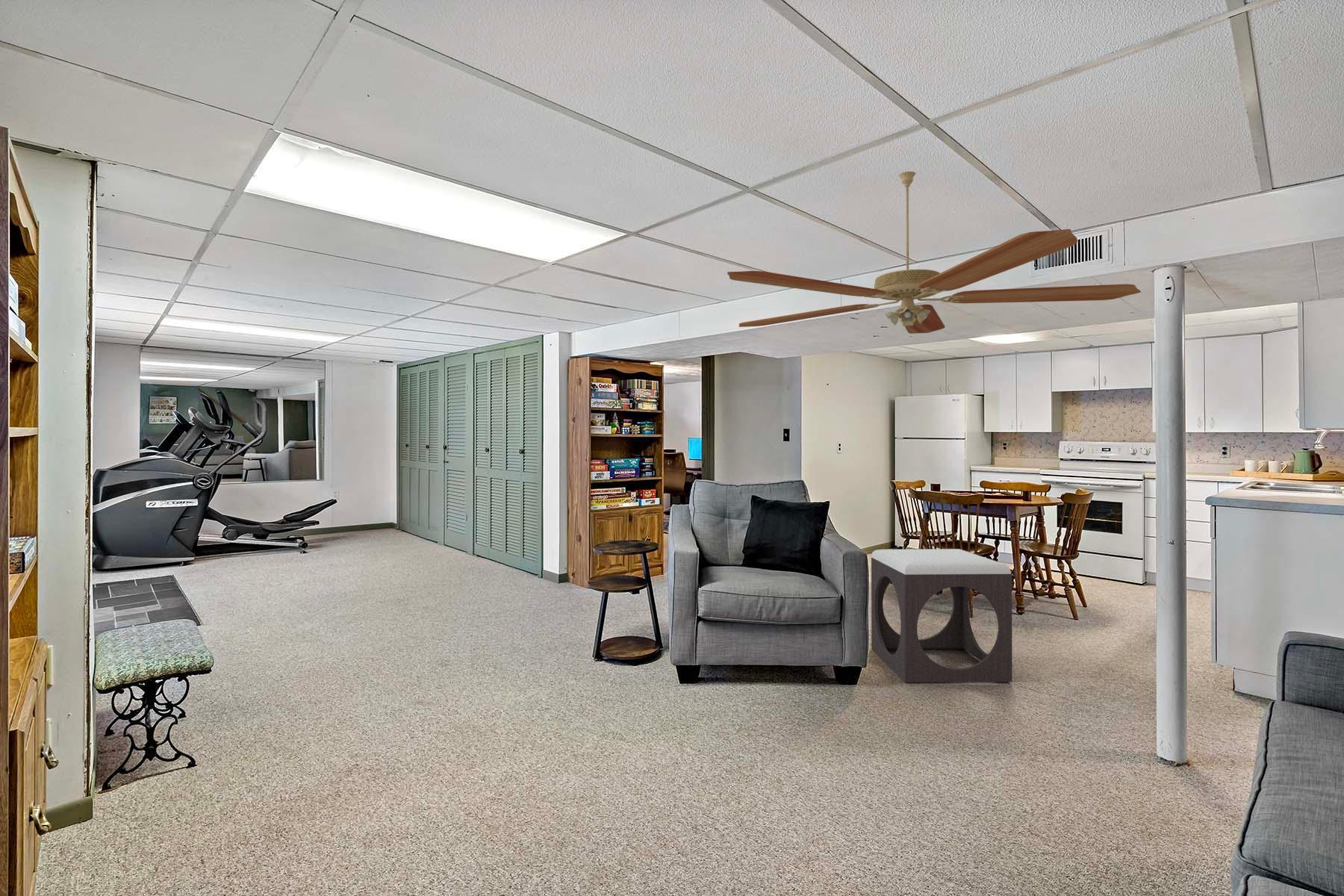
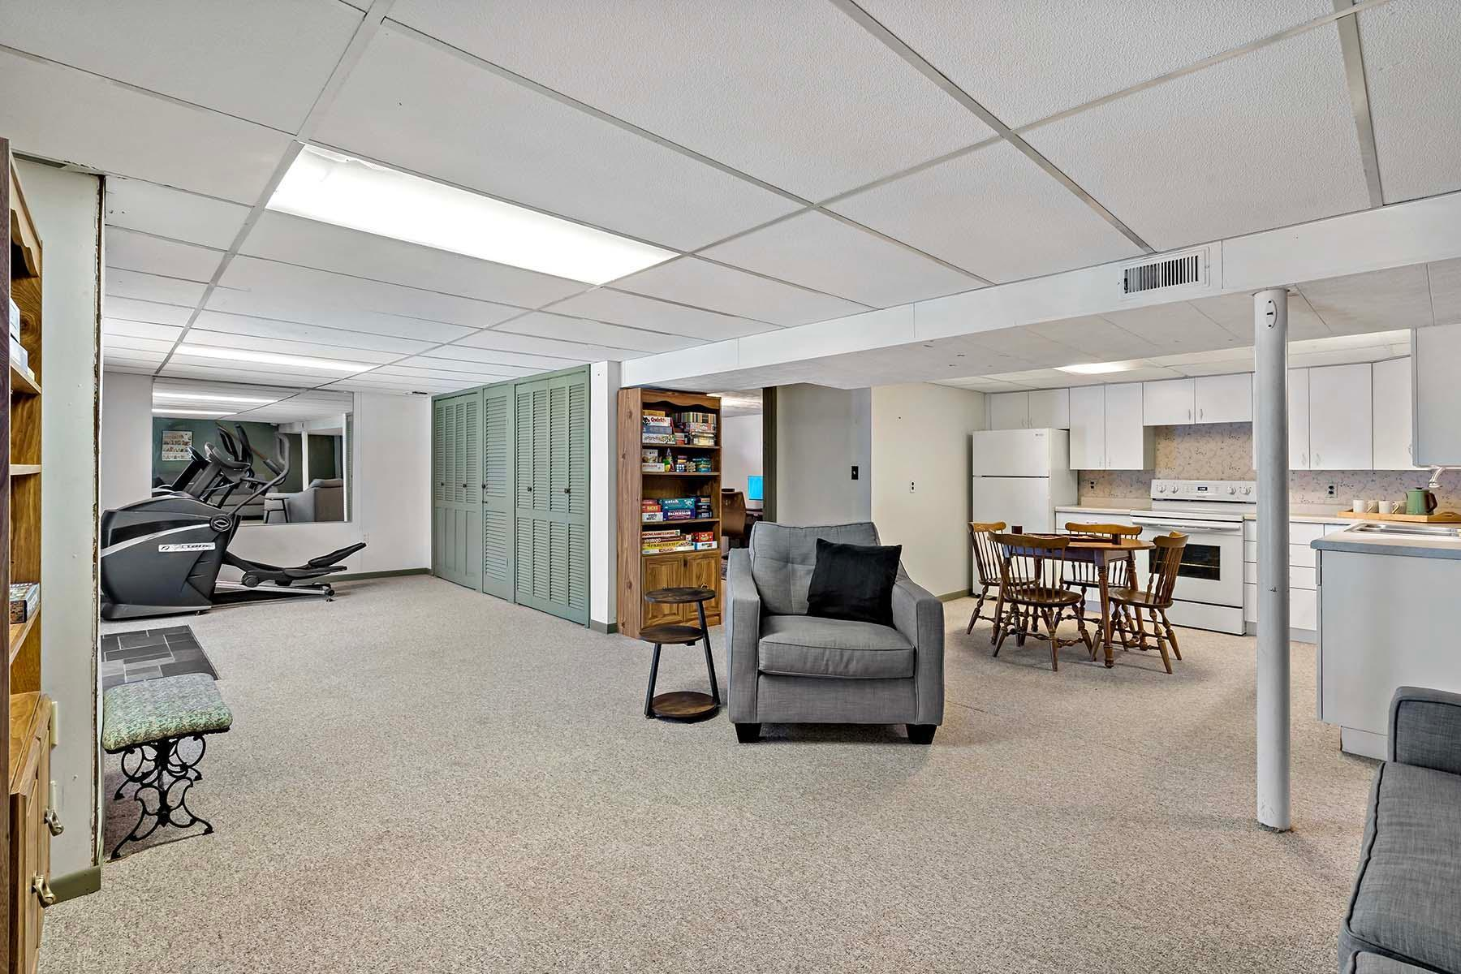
- ceiling fan [727,171,1142,335]
- footstool [871,548,1013,683]
